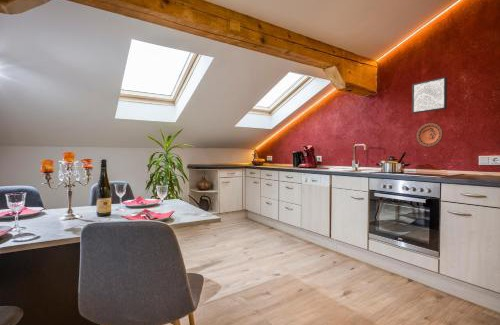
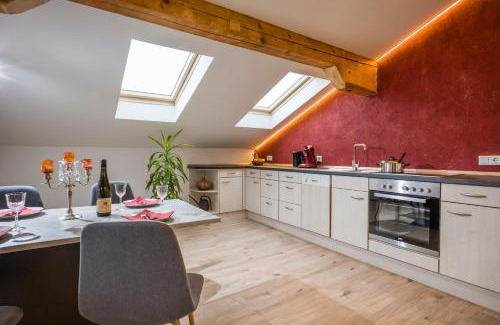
- wall art [411,76,448,114]
- decorative plate [415,122,444,148]
